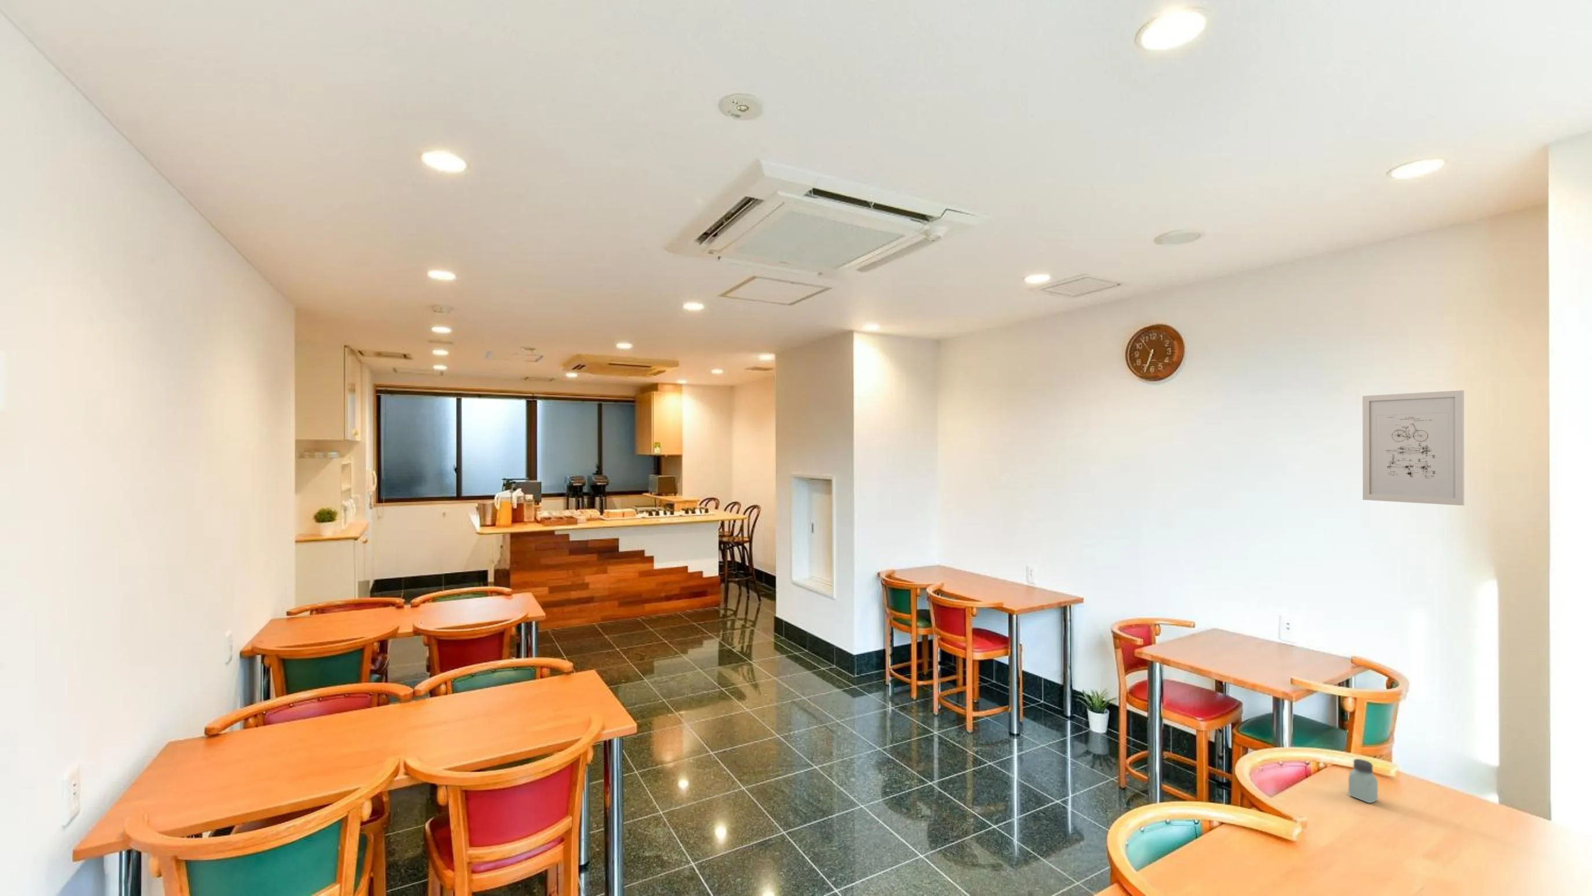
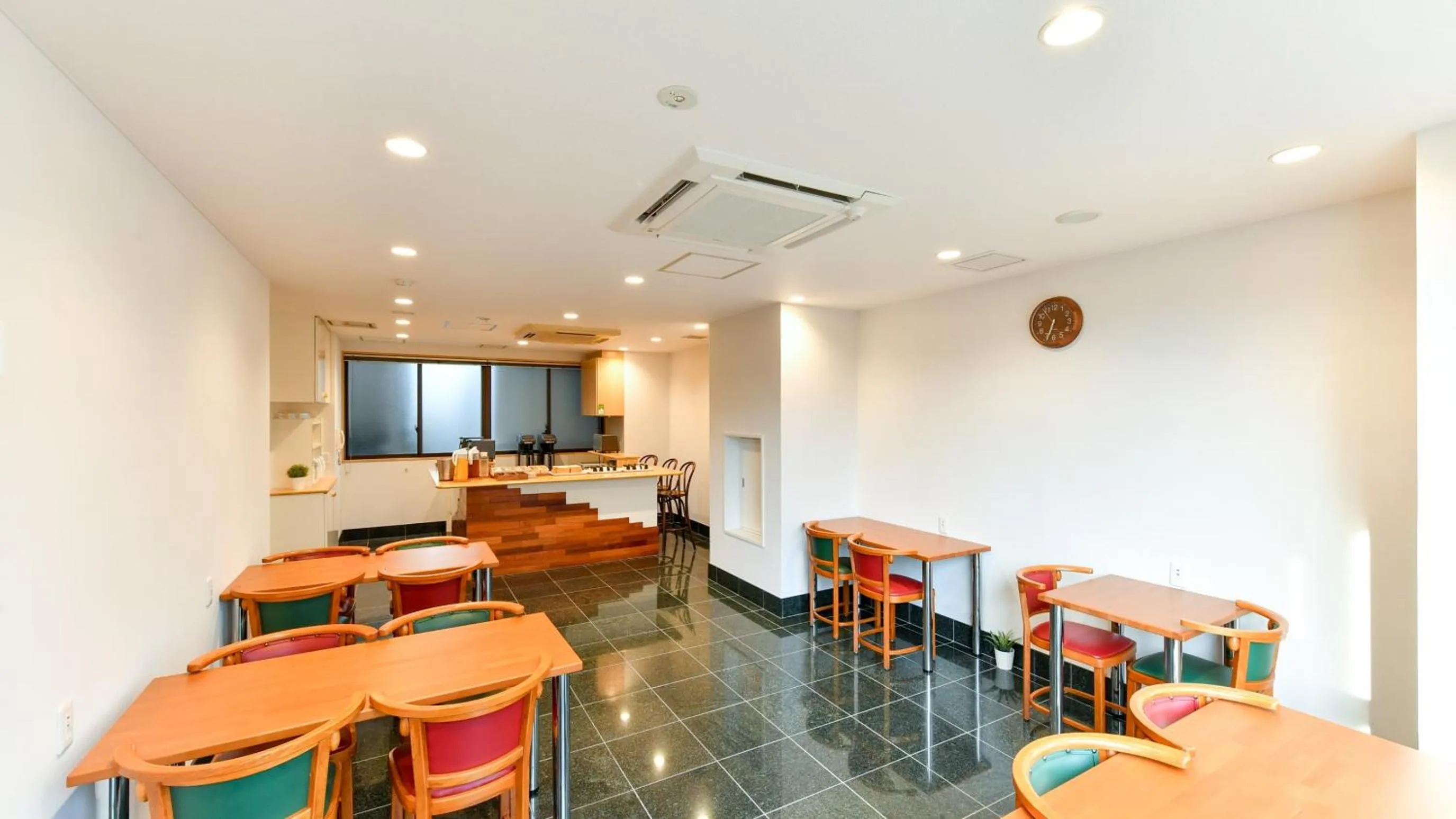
- wall art [1361,389,1465,505]
- saltshaker [1348,758,1379,803]
